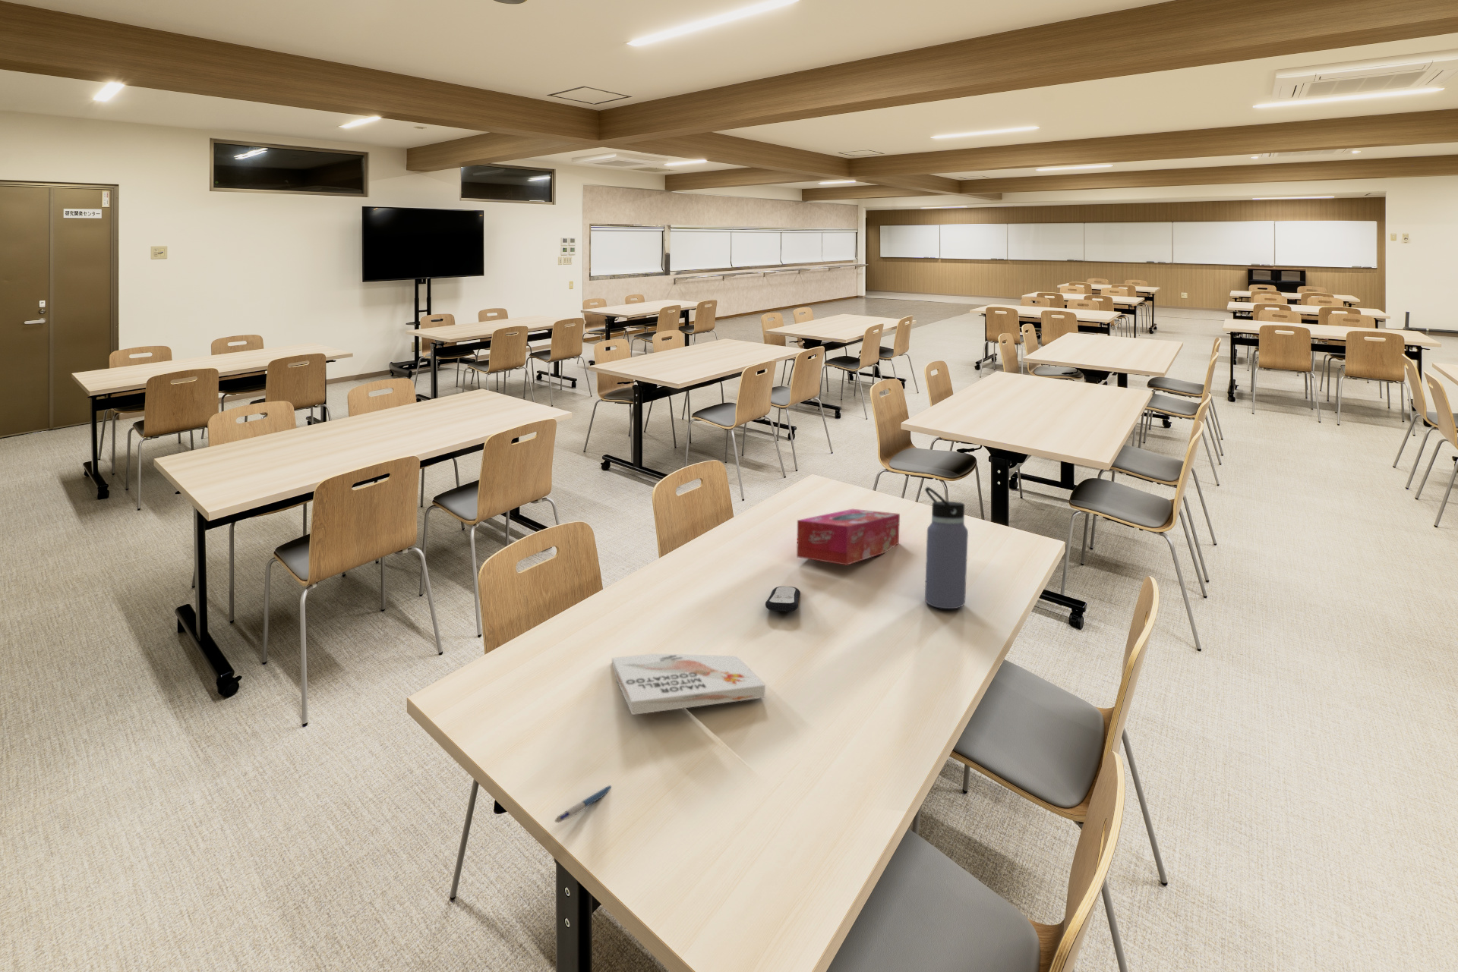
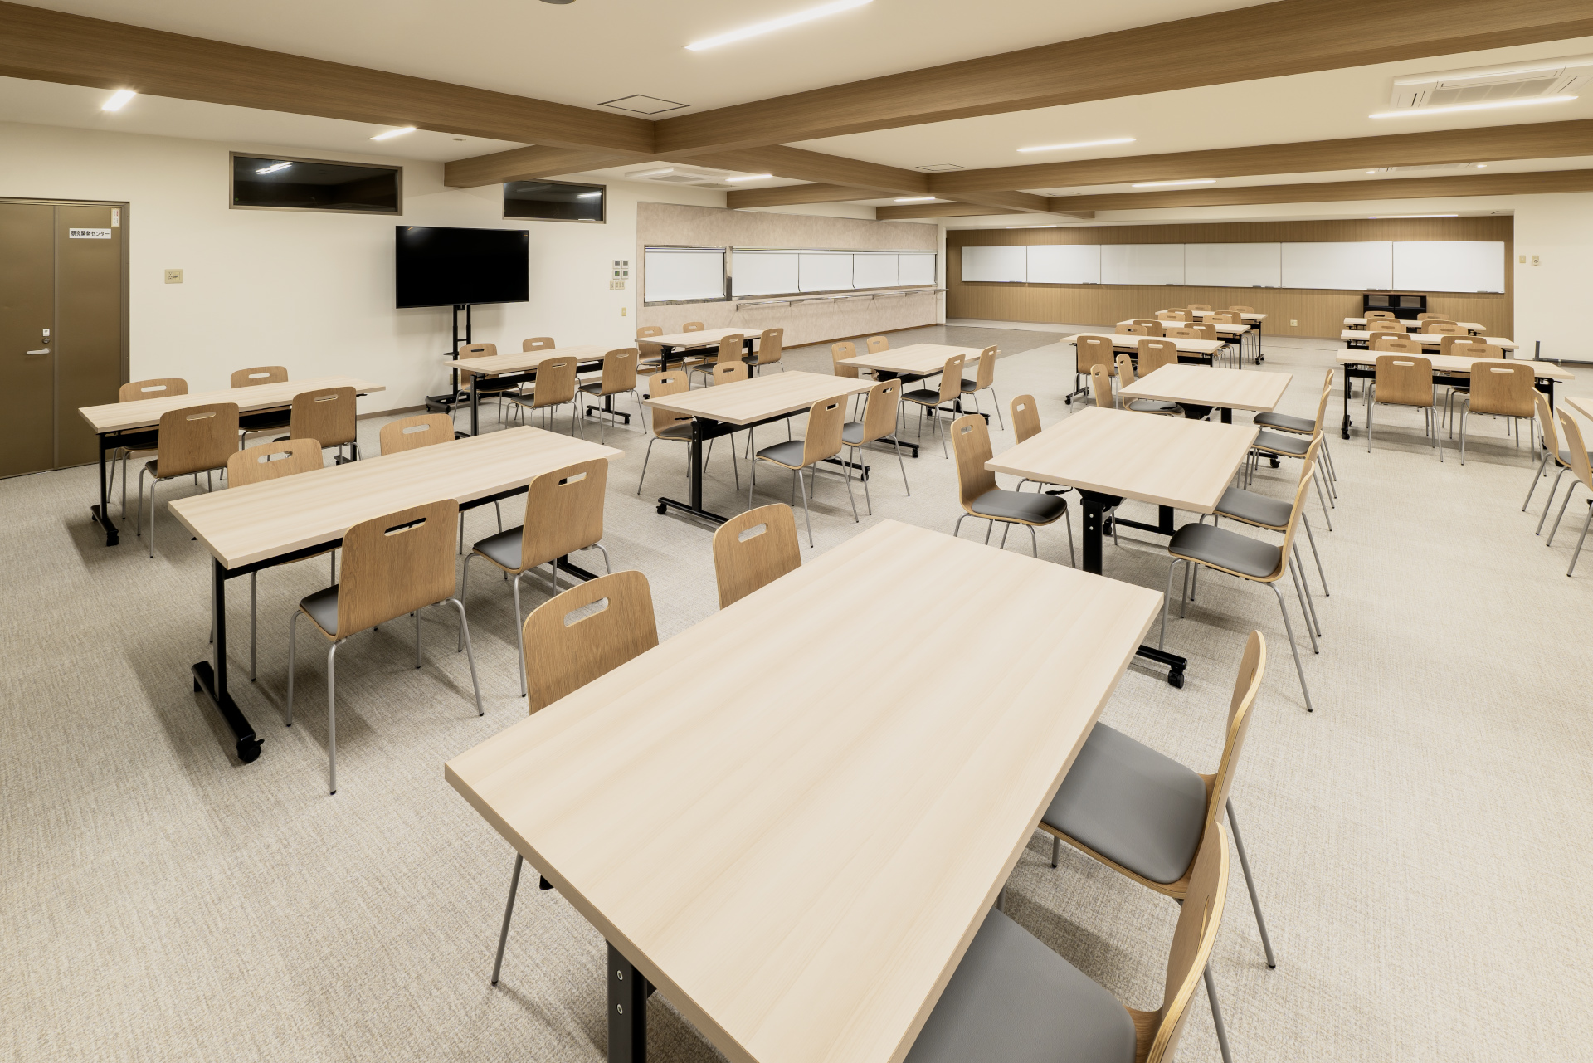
- remote control [764,586,800,612]
- book [611,653,766,716]
- water bottle [924,486,969,610]
- pen [555,784,612,823]
- tissue box [796,509,901,566]
